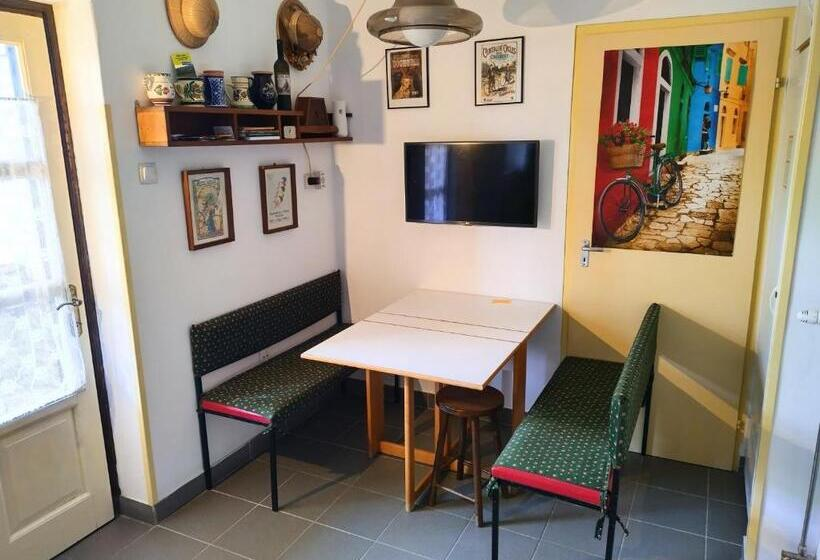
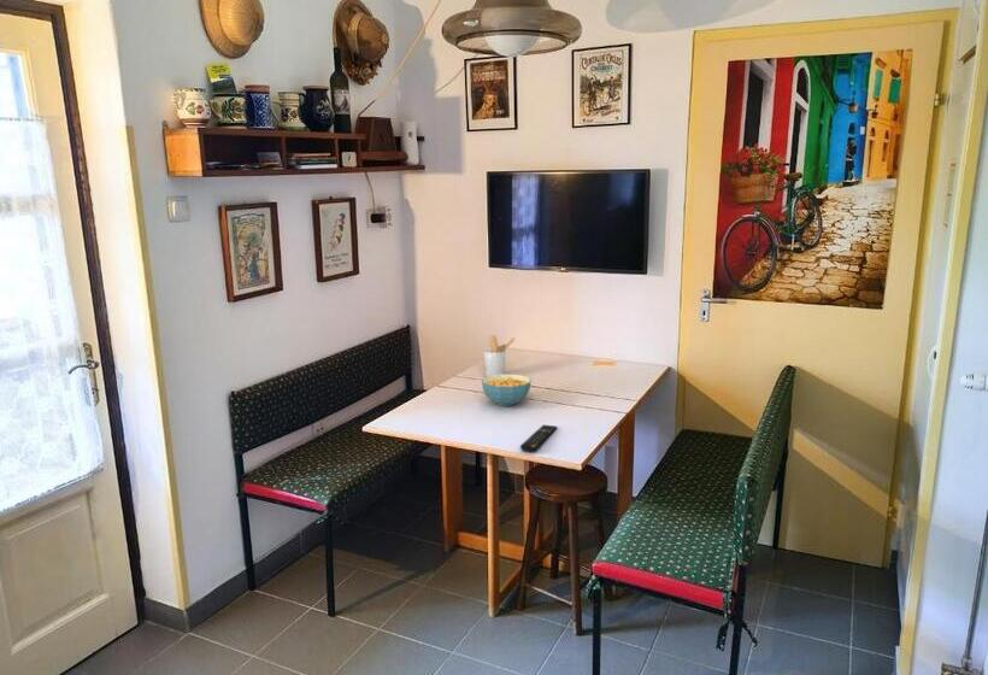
+ remote control [519,424,558,452]
+ utensil holder [483,334,516,377]
+ cereal bowl [481,372,533,407]
